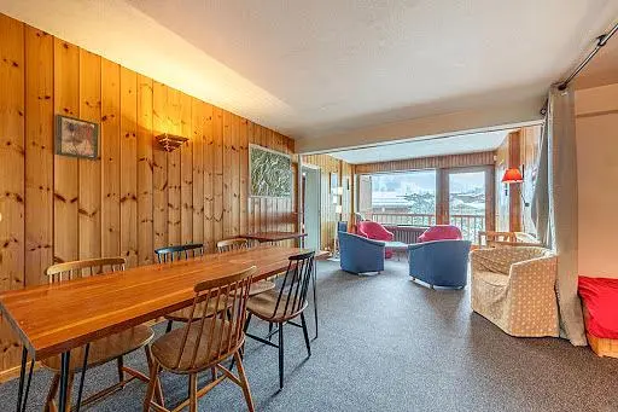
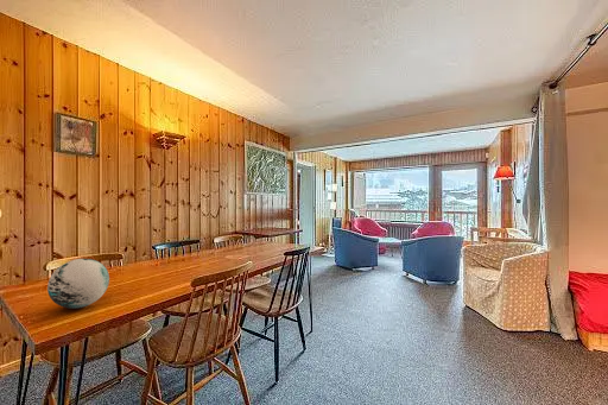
+ decorative orb [46,258,110,309]
